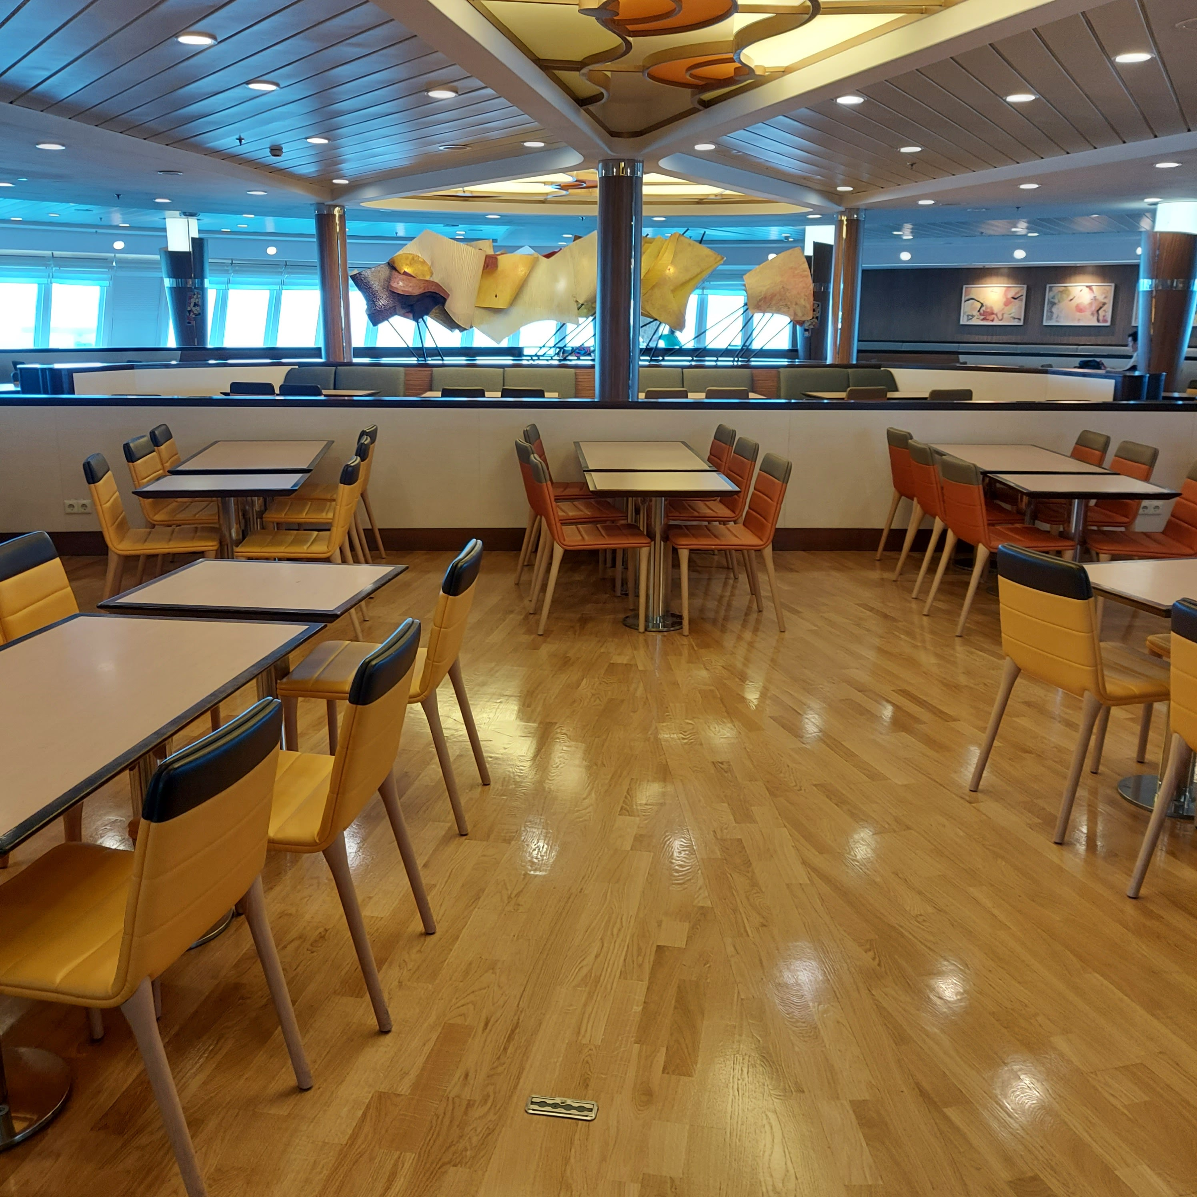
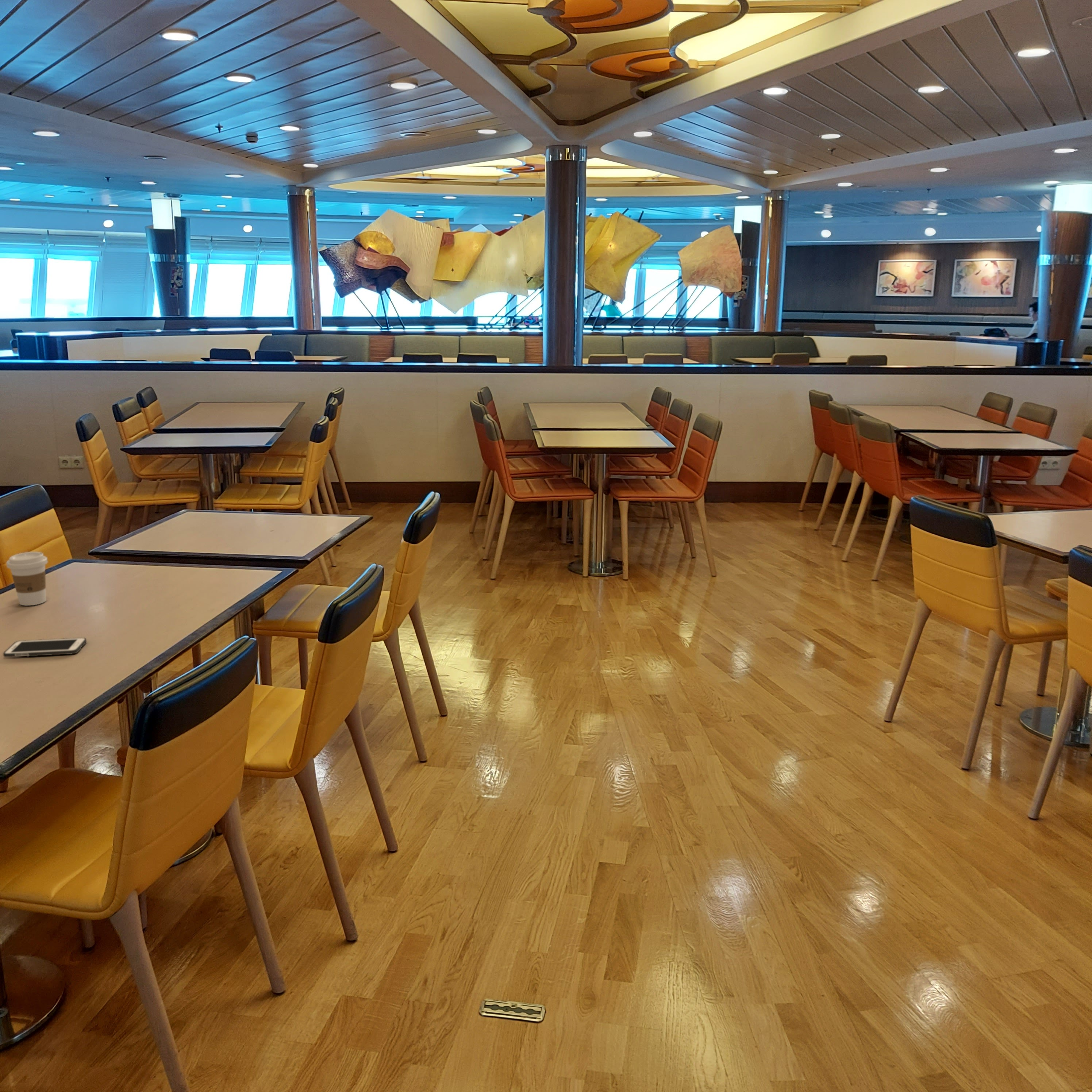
+ cell phone [3,637,87,657]
+ coffee cup [6,551,48,606]
